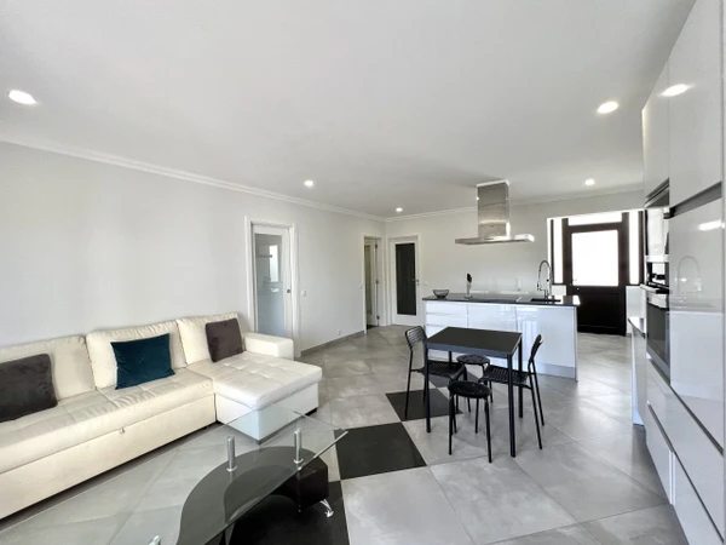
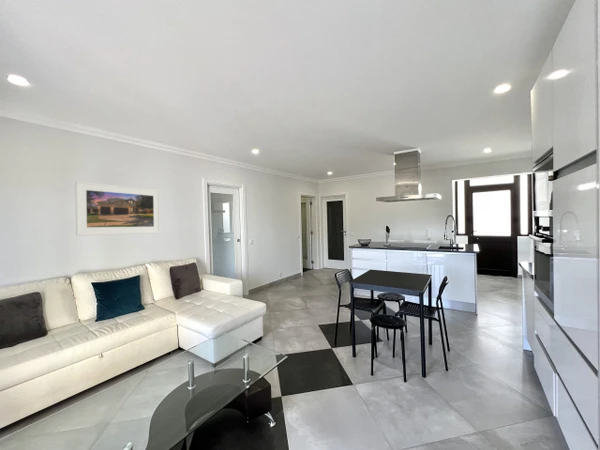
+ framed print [74,180,162,237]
